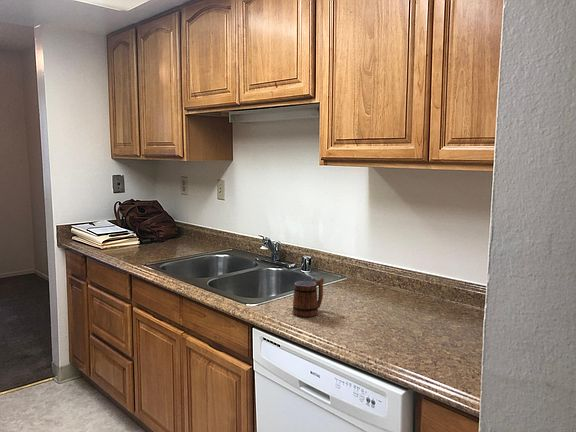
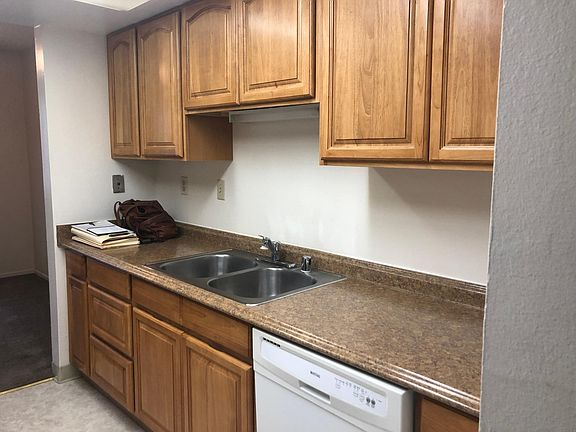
- mug [292,277,325,318]
